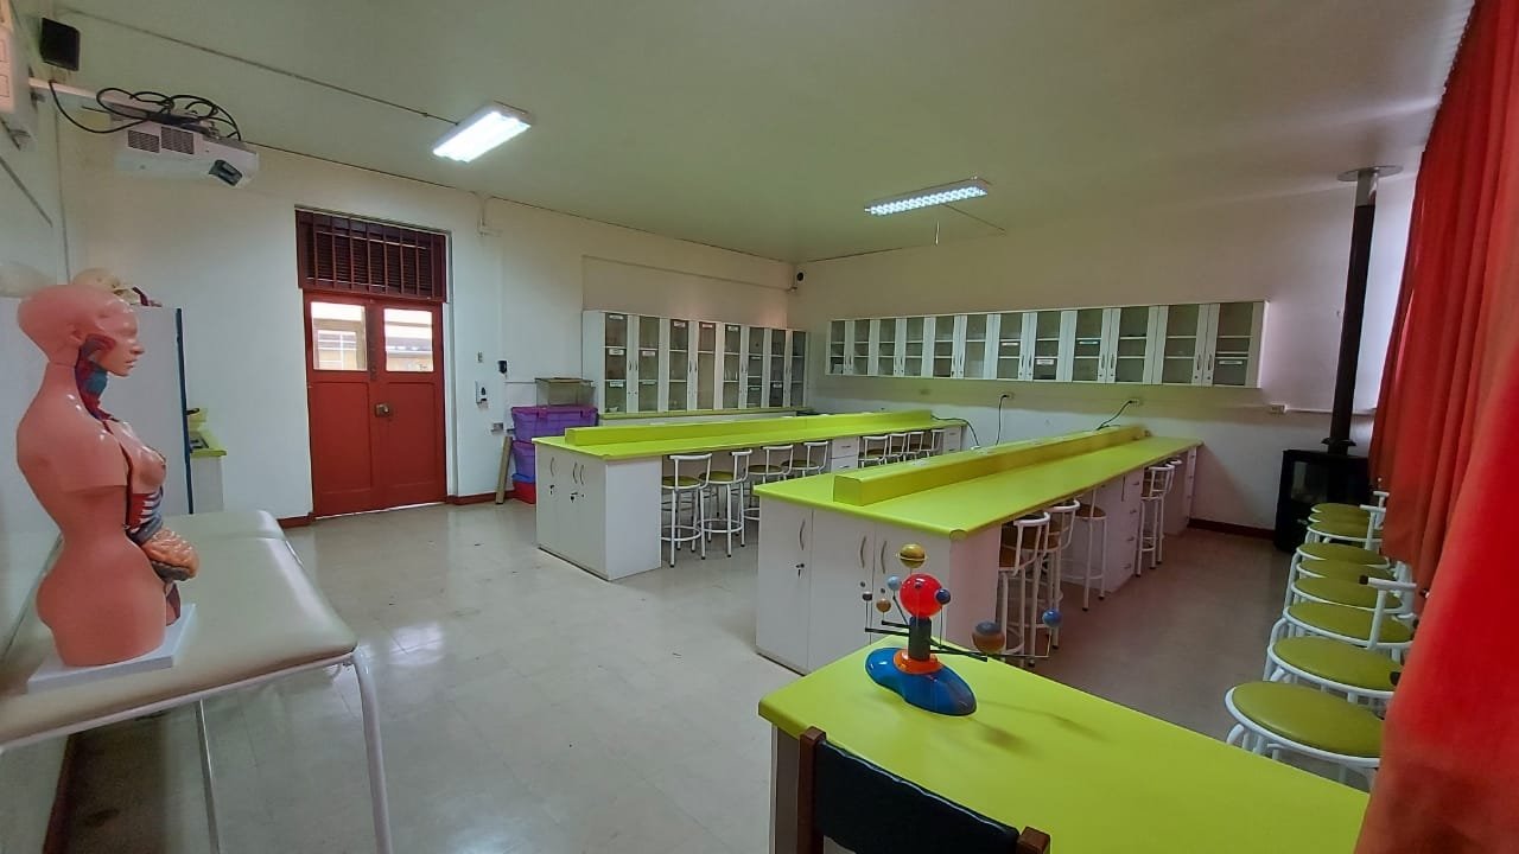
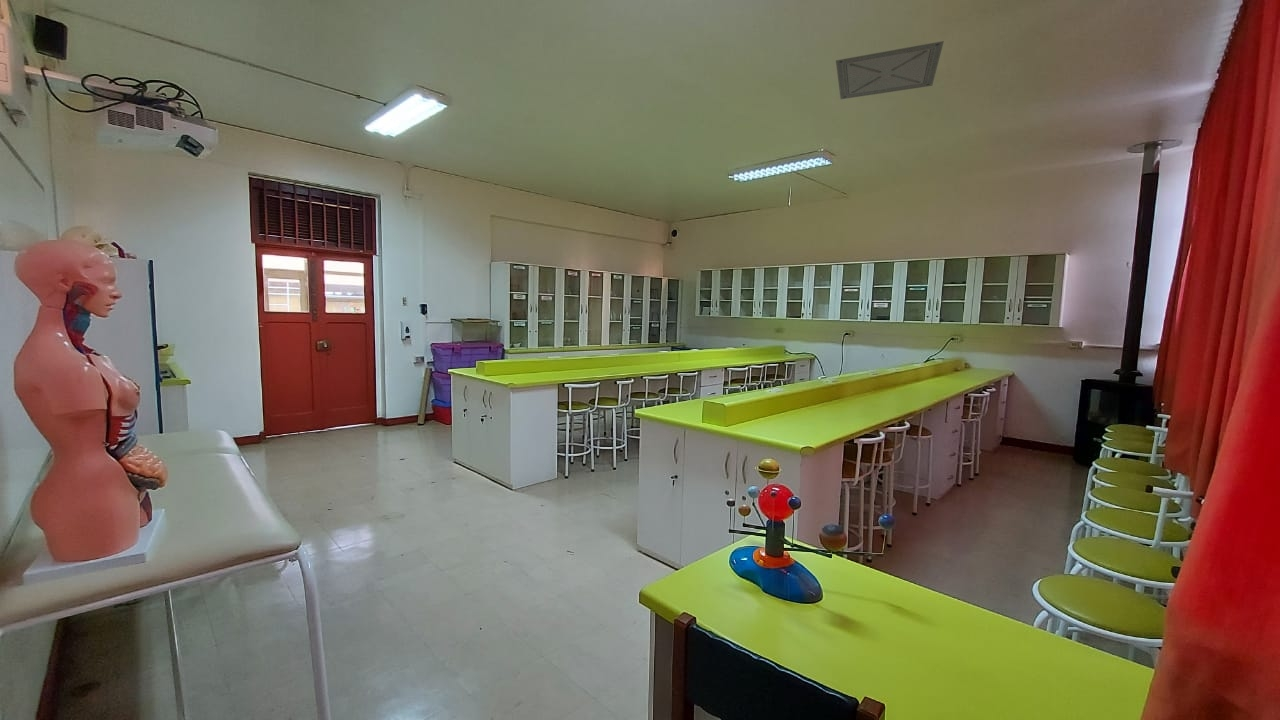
+ ceiling vent [835,40,945,100]
